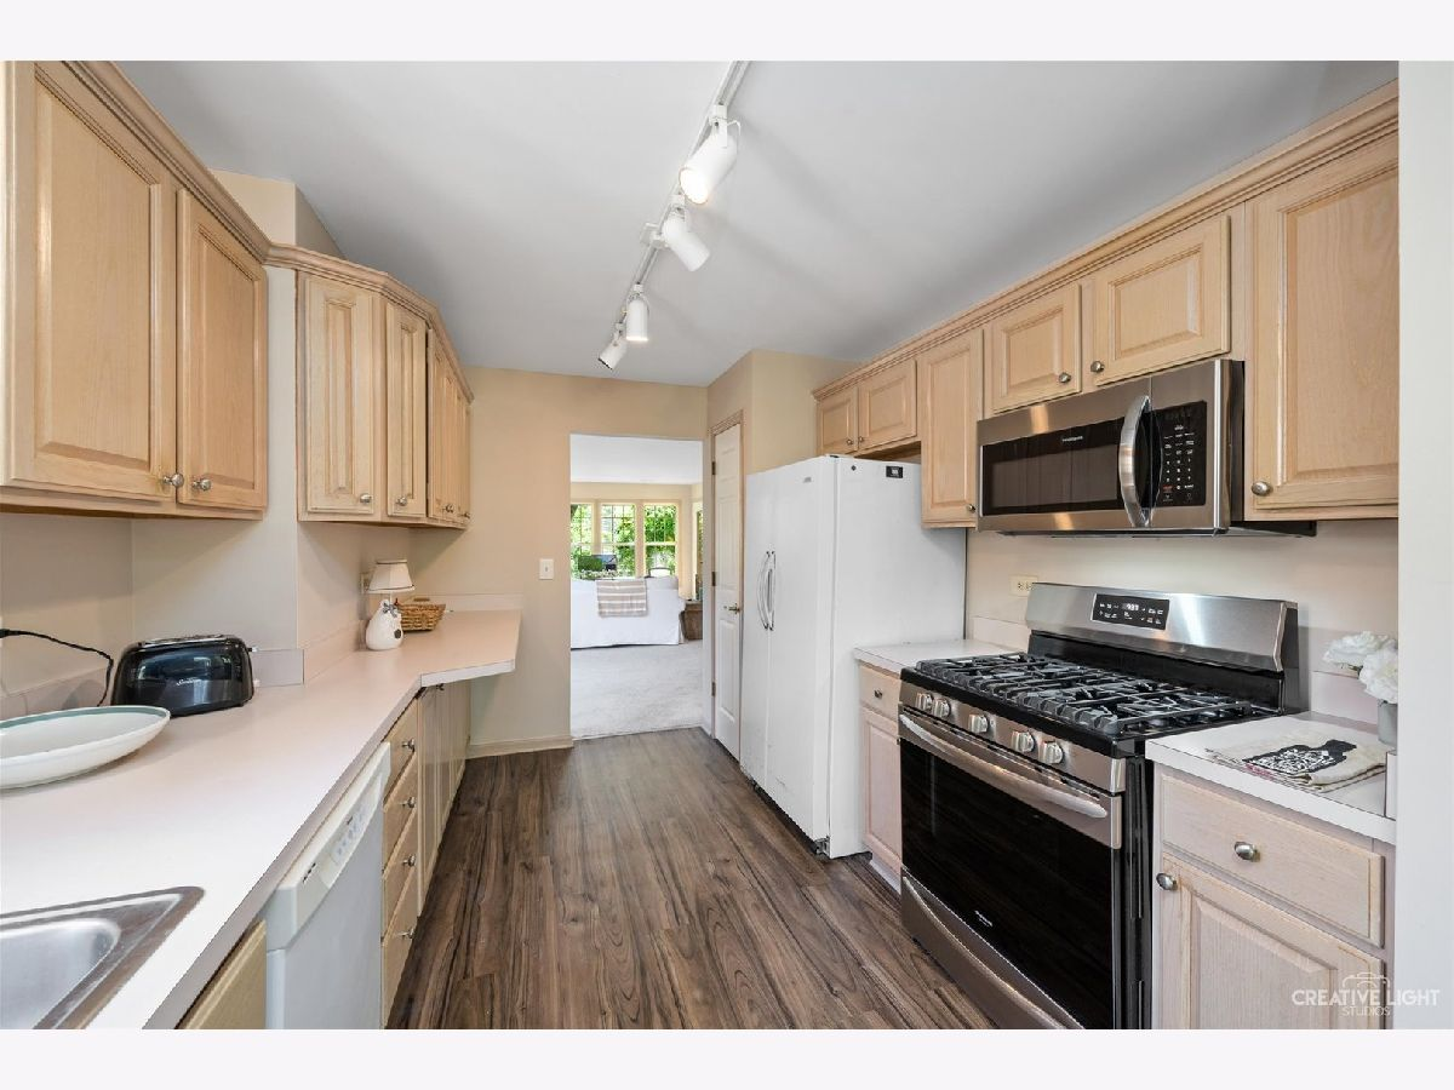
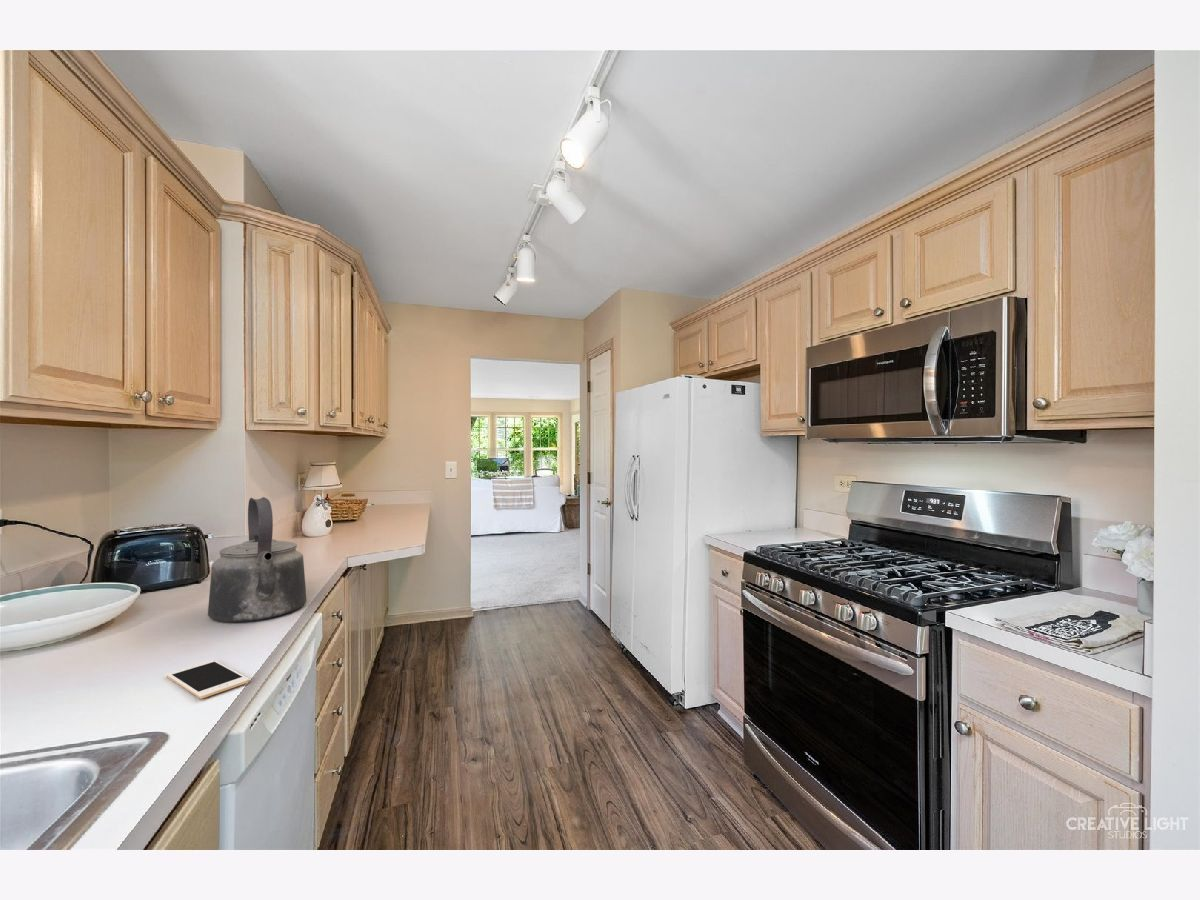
+ cell phone [166,659,250,700]
+ kettle [207,496,307,623]
